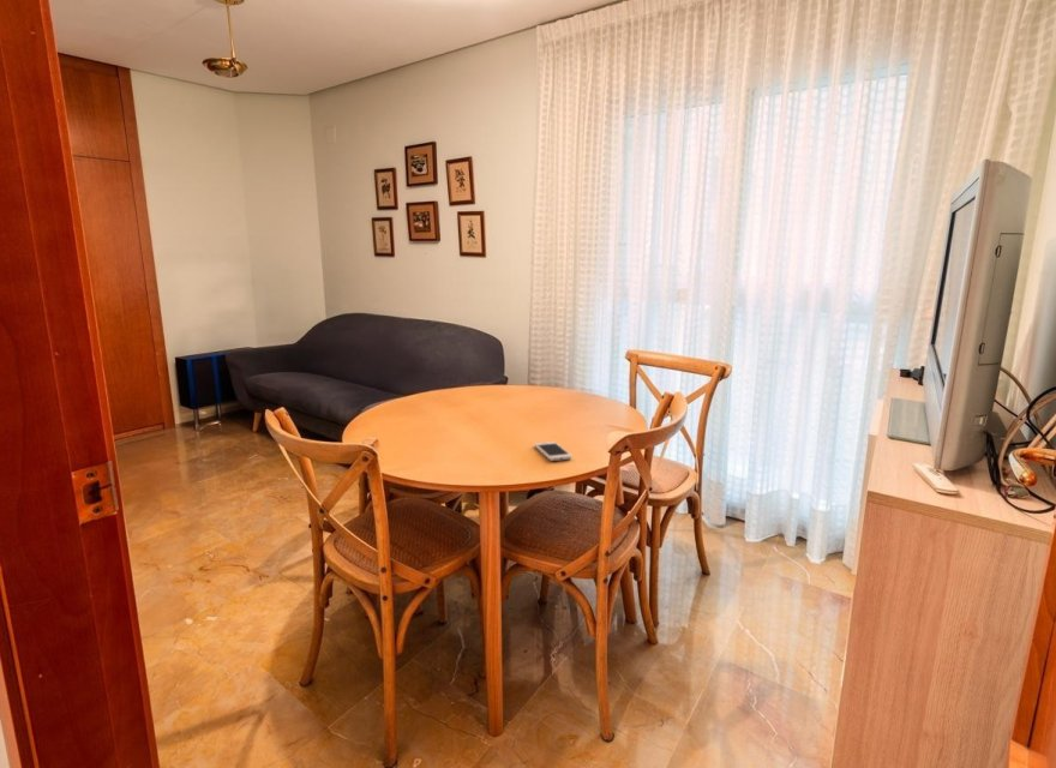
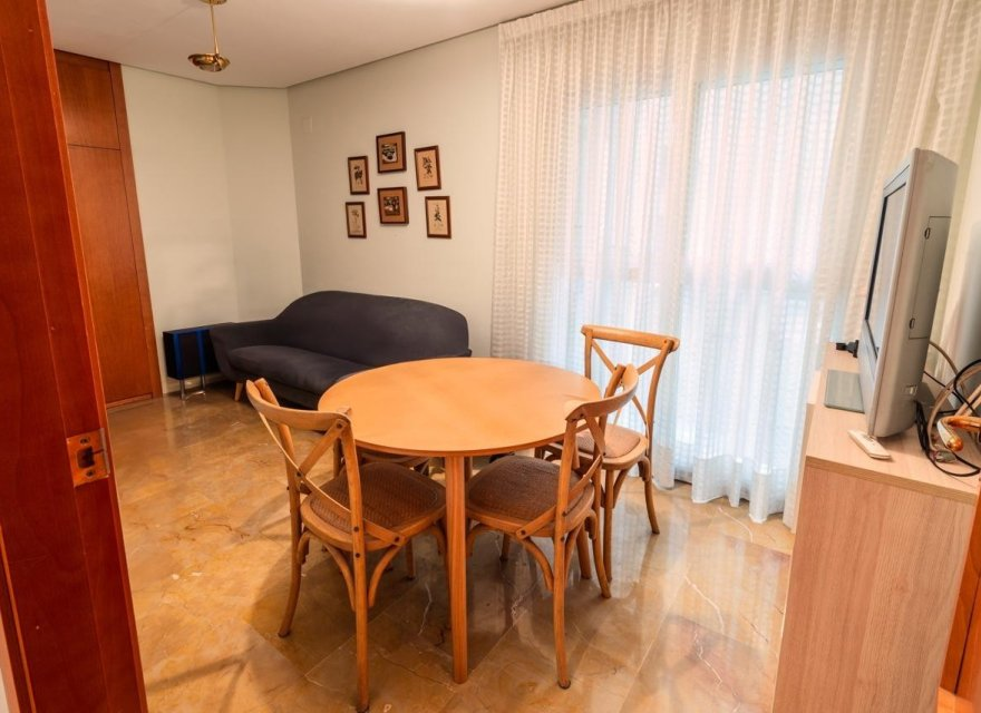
- smartphone [534,440,572,462]
